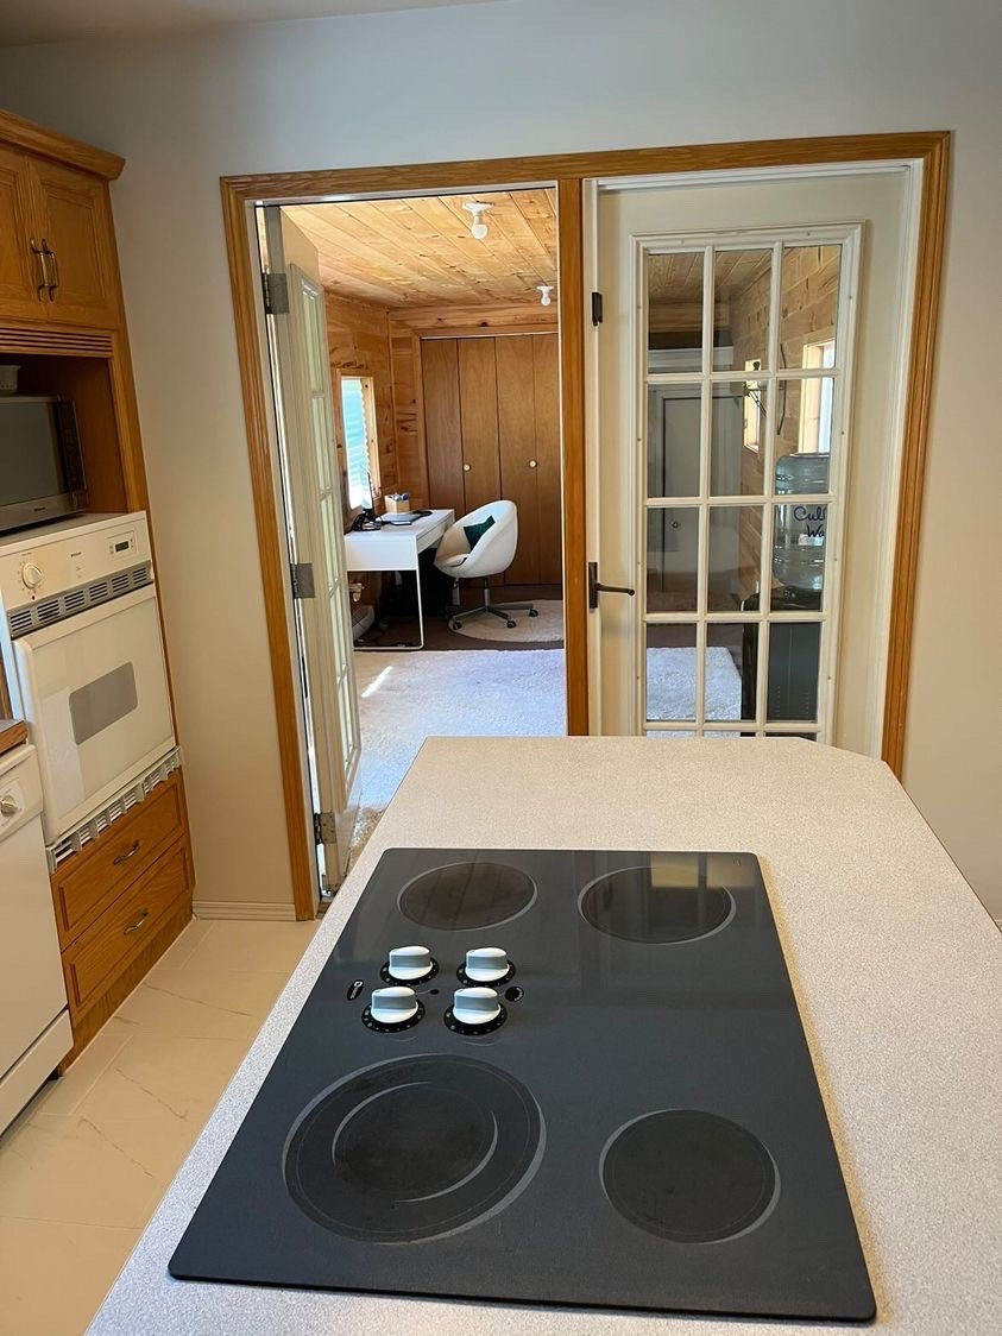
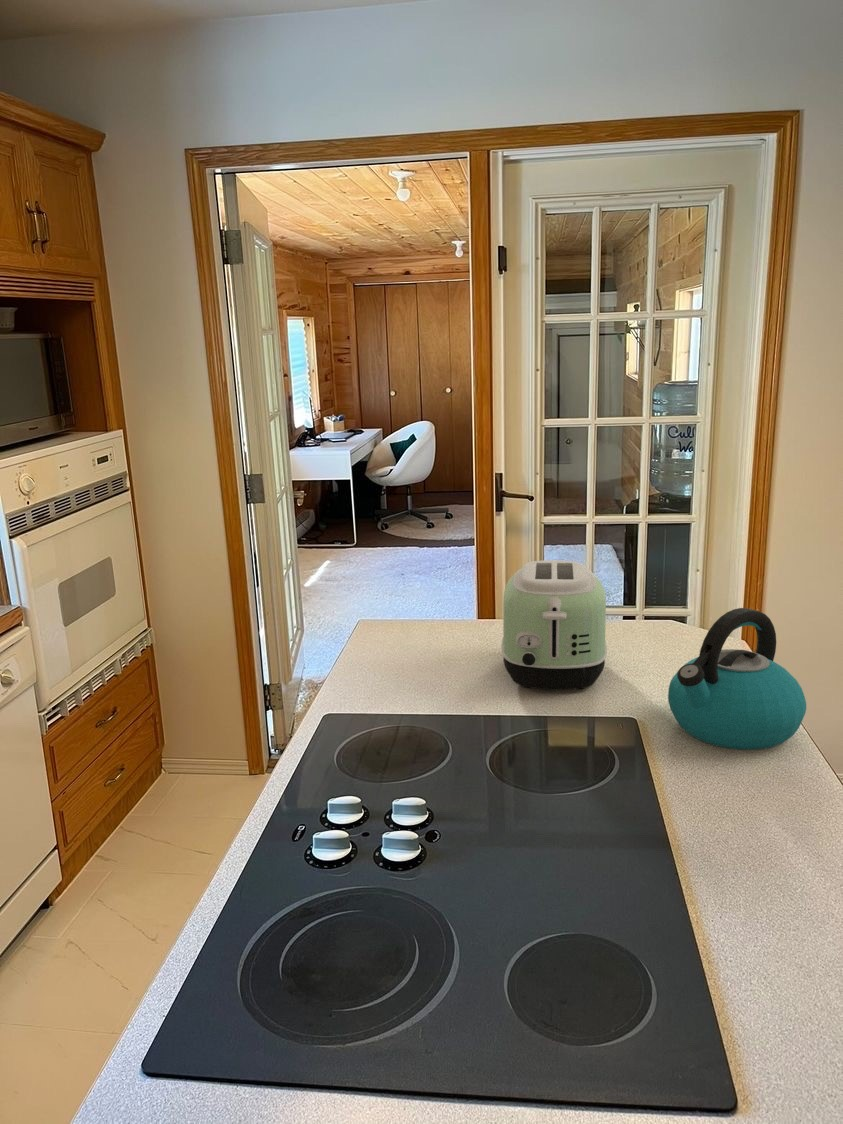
+ toaster [500,559,608,691]
+ kettle [667,607,807,751]
